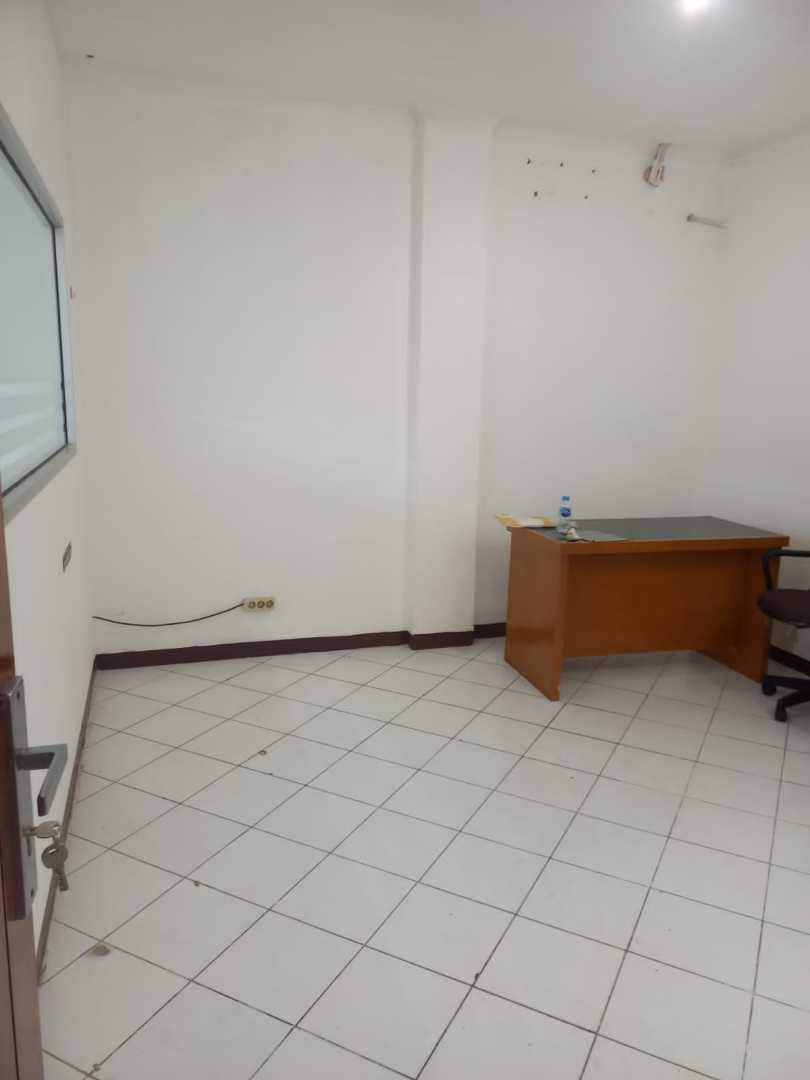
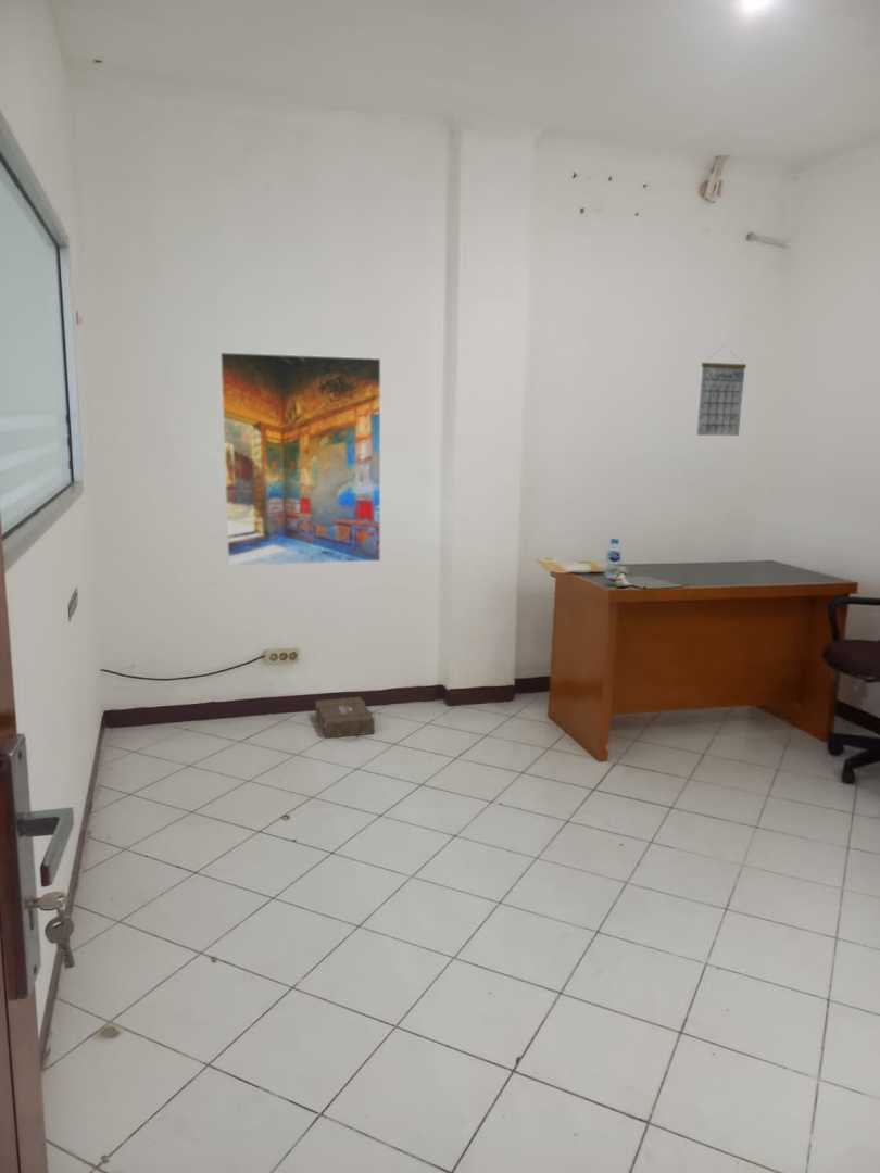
+ calendar [696,346,747,437]
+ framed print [219,351,382,568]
+ ammunition box [315,696,376,740]
